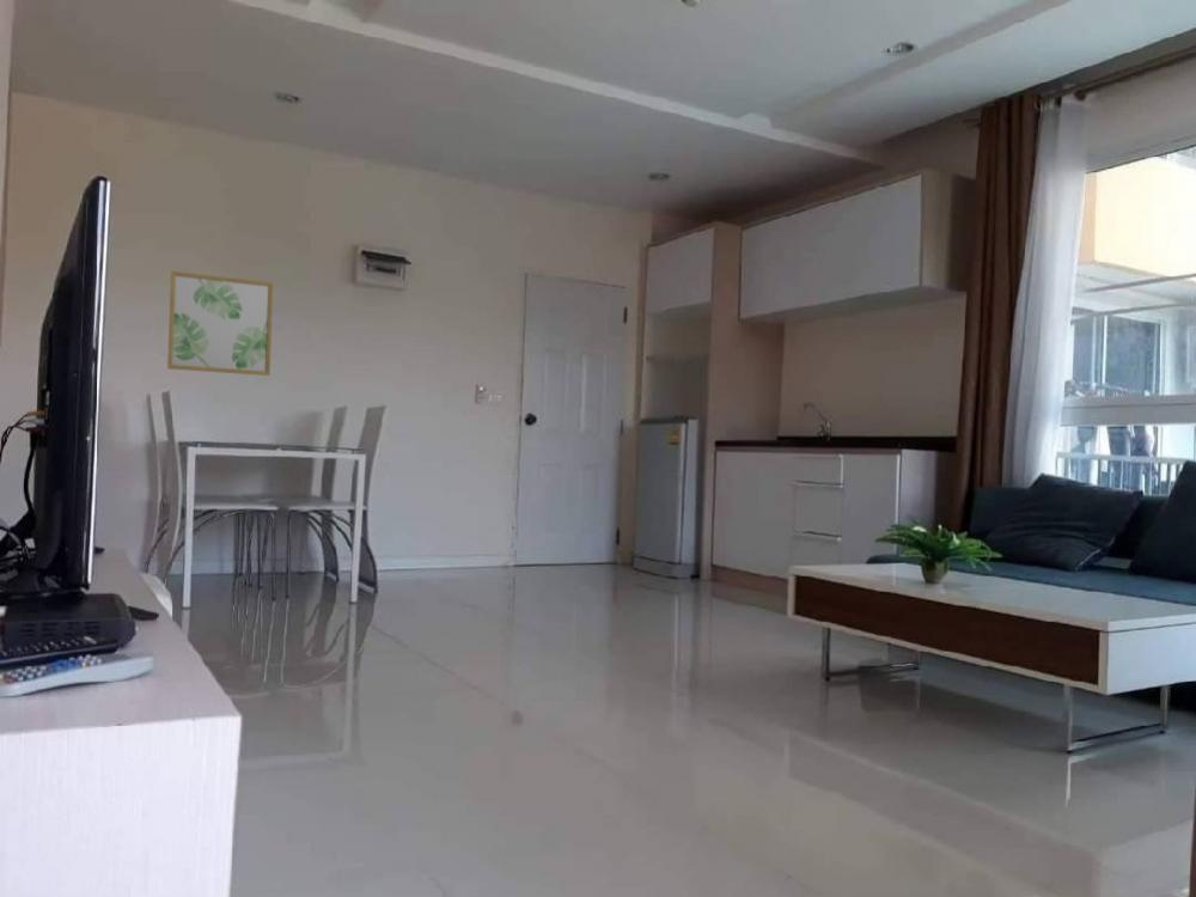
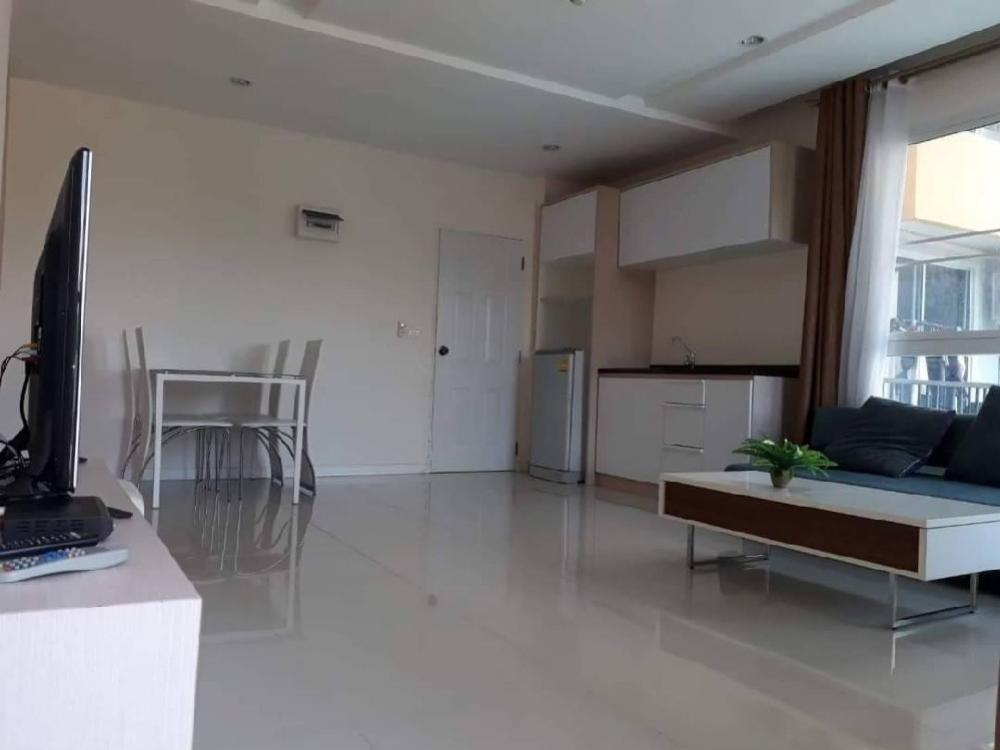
- wall art [166,270,274,377]
